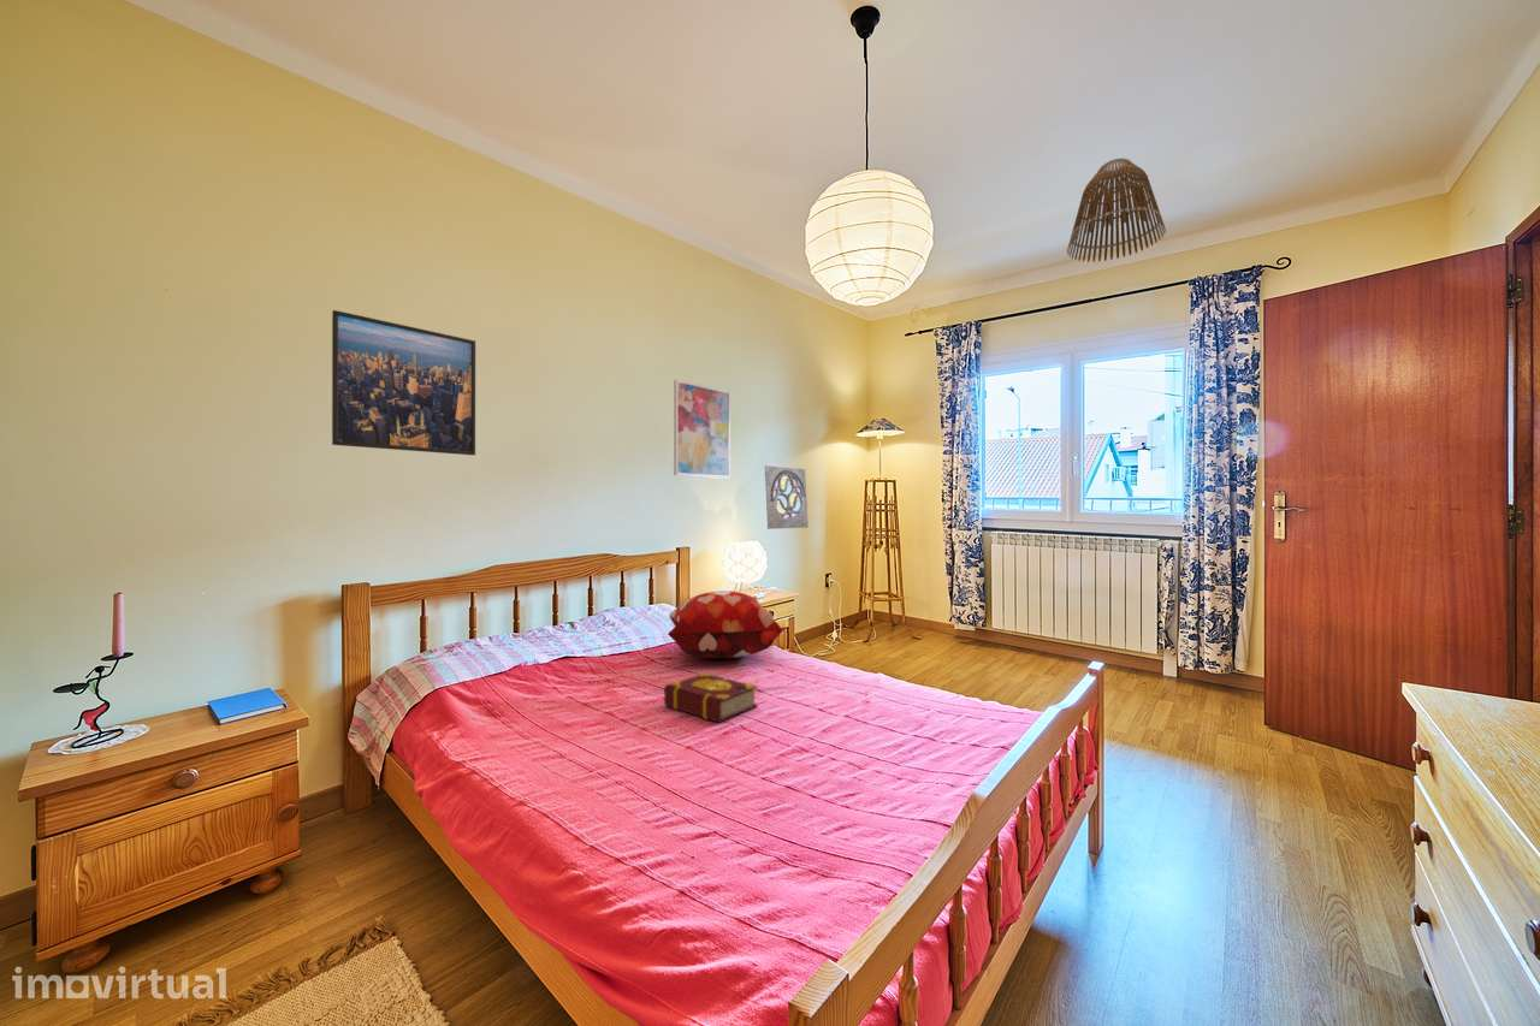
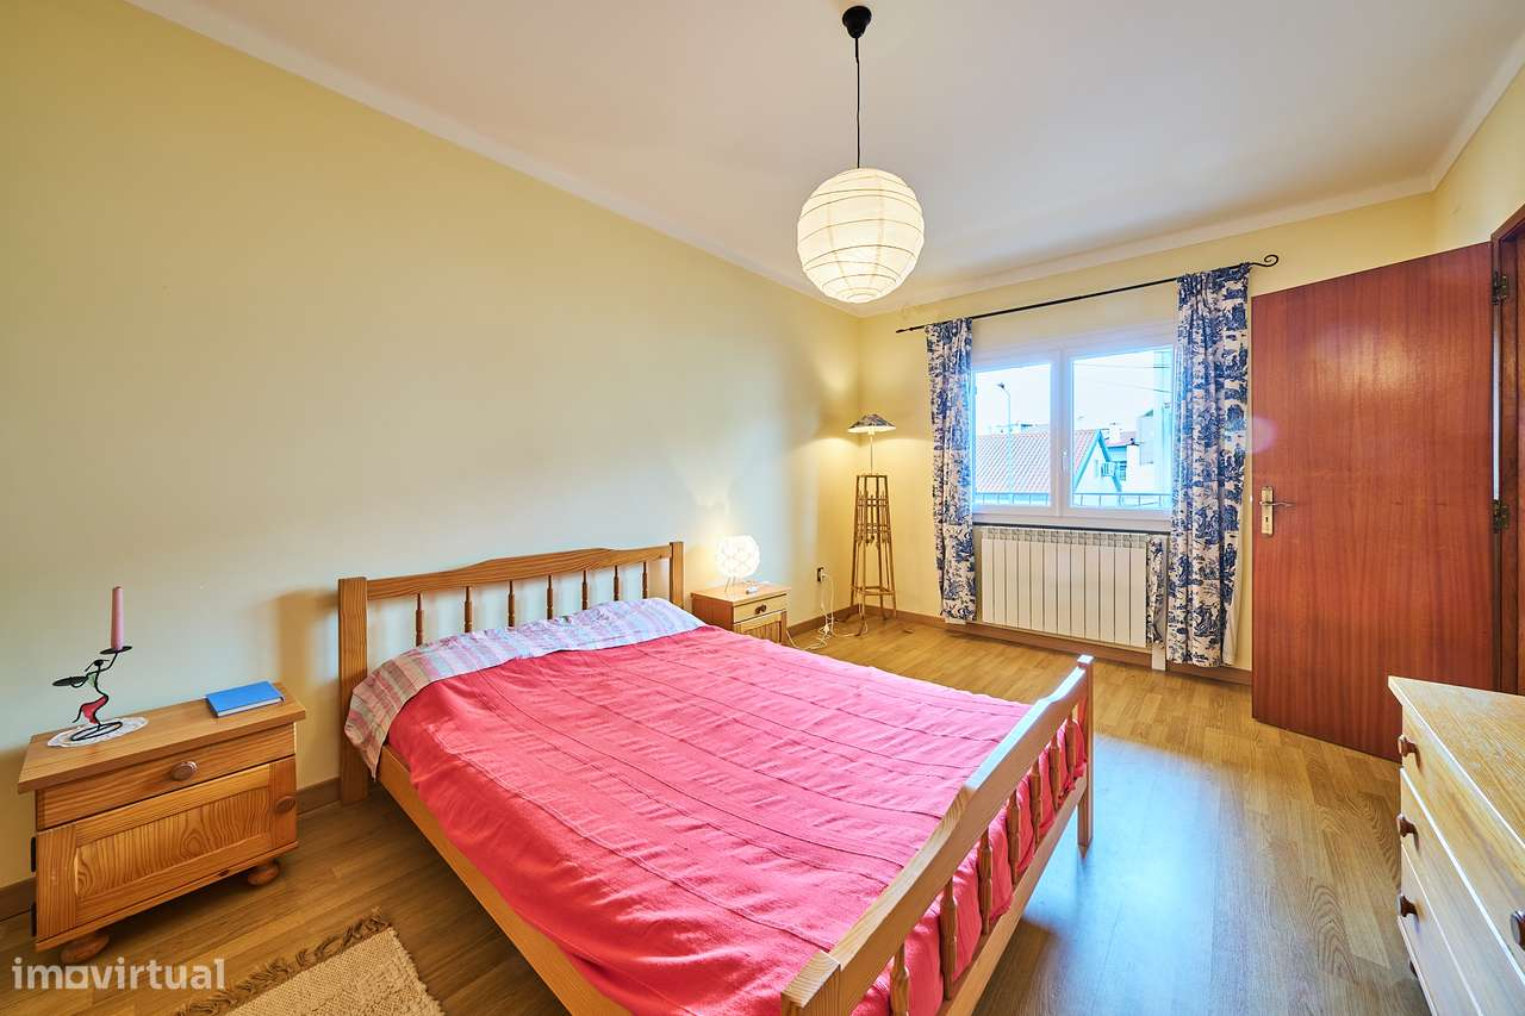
- decorative pillow [667,589,787,659]
- lamp shade [1066,158,1167,263]
- wall ornament [764,464,810,530]
- book [663,671,759,724]
- wall art [673,379,732,480]
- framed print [331,309,476,456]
